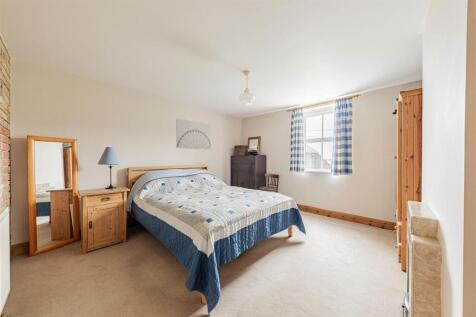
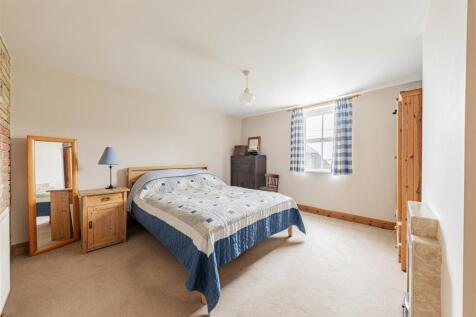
- wall art [175,118,212,150]
